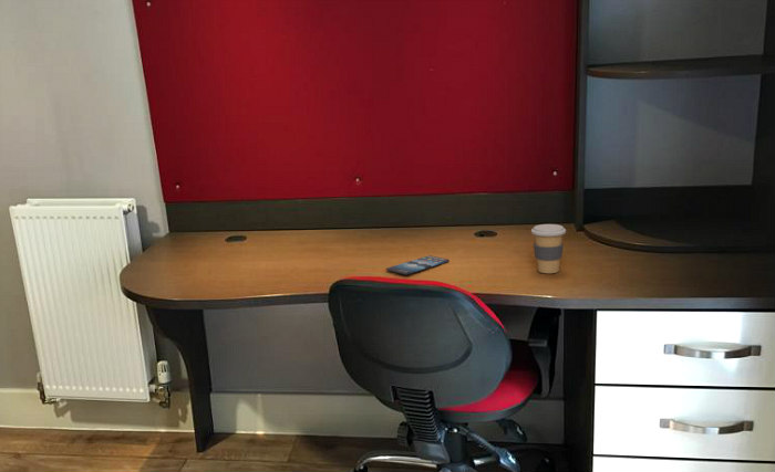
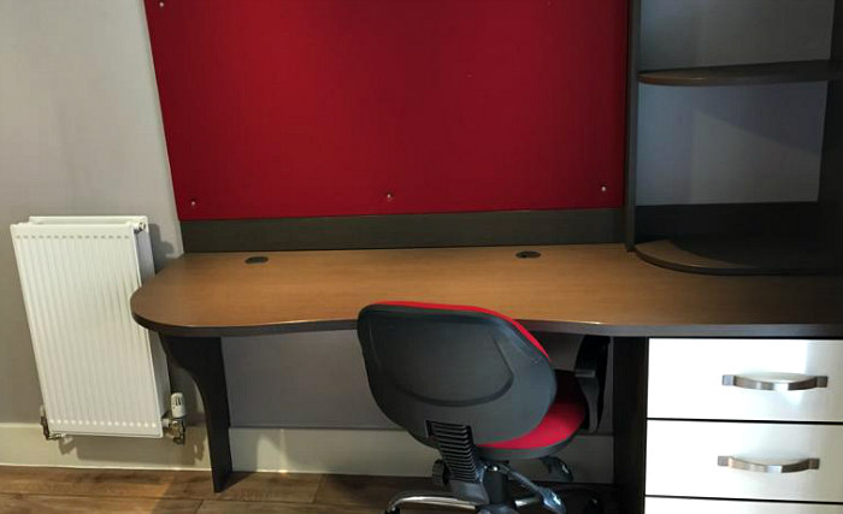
- coffee cup [530,223,567,274]
- smartphone [385,254,451,276]
